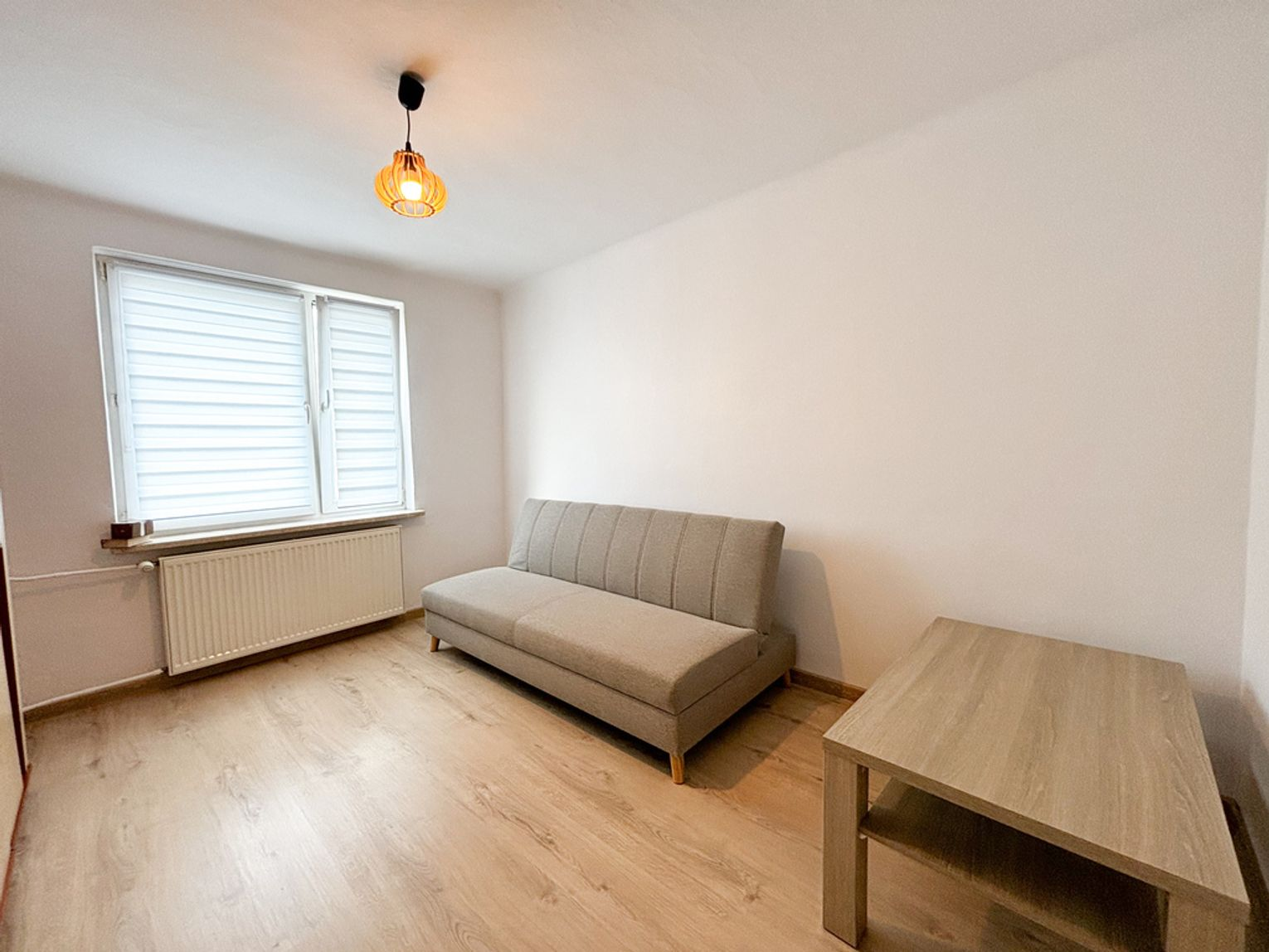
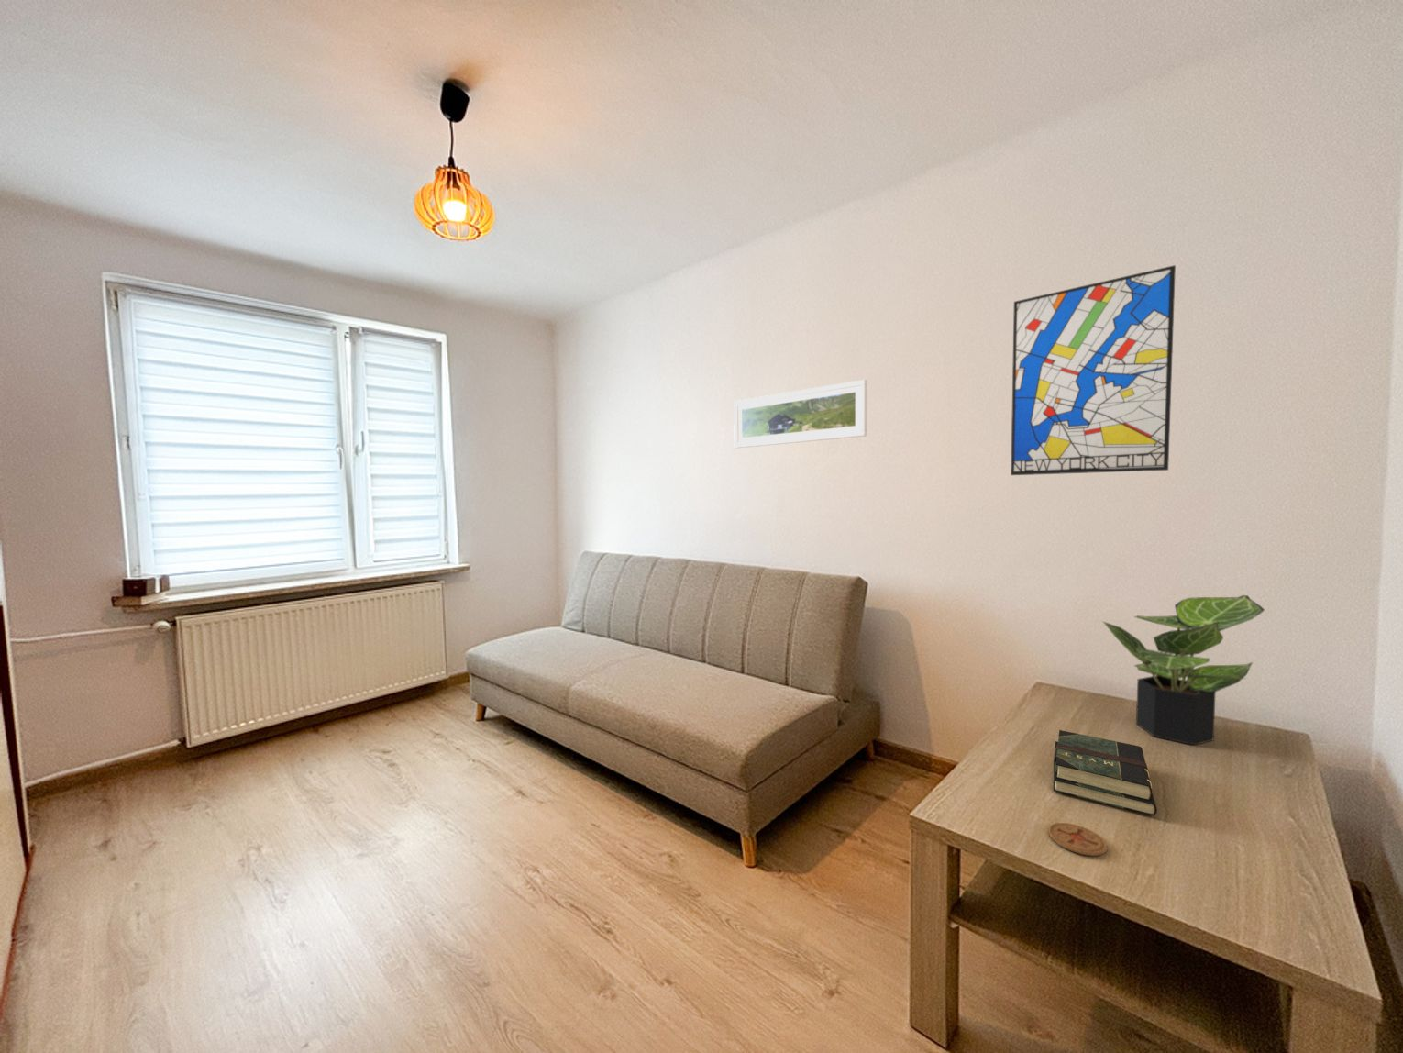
+ potted plant [1101,594,1266,746]
+ book [1053,729,1159,816]
+ coaster [1048,822,1108,857]
+ wall art [1009,264,1176,476]
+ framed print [733,378,868,449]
